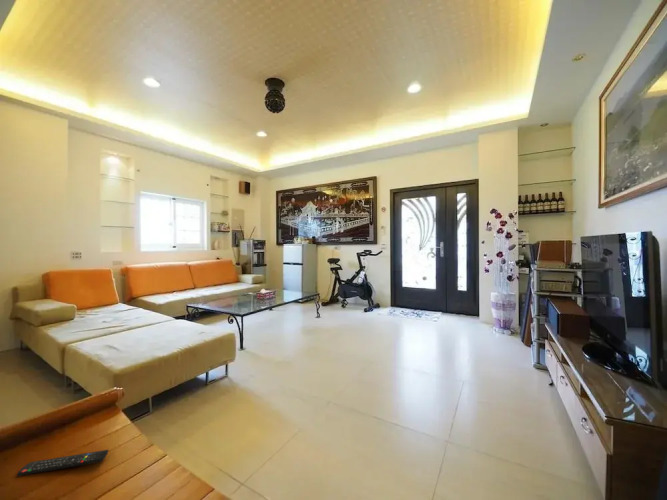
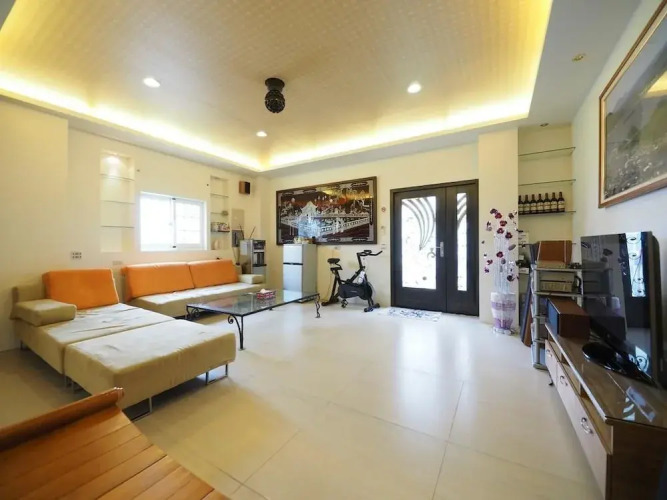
- remote control [16,449,109,477]
